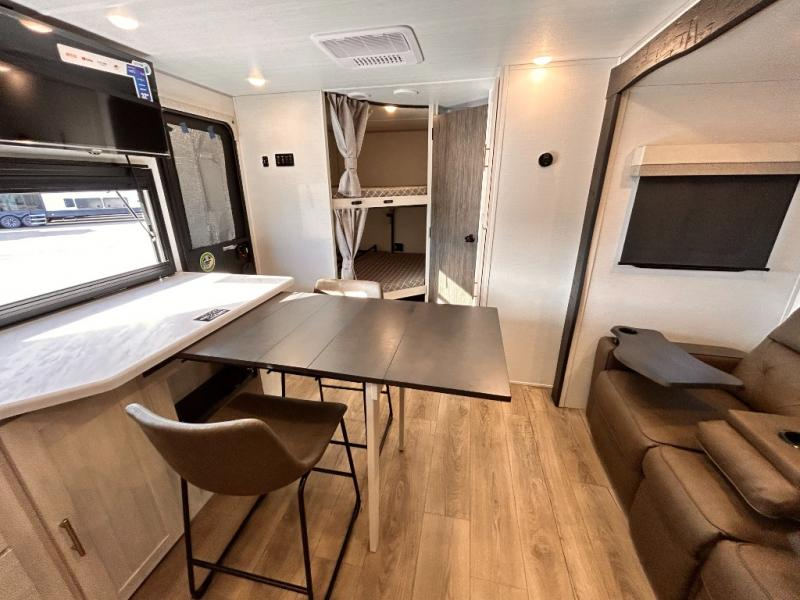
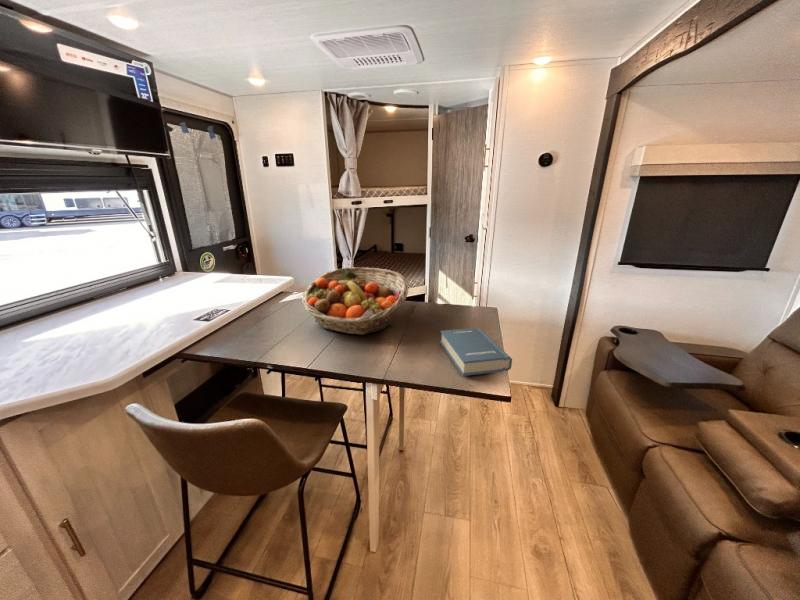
+ hardback book [439,327,513,377]
+ fruit basket [301,266,409,336]
